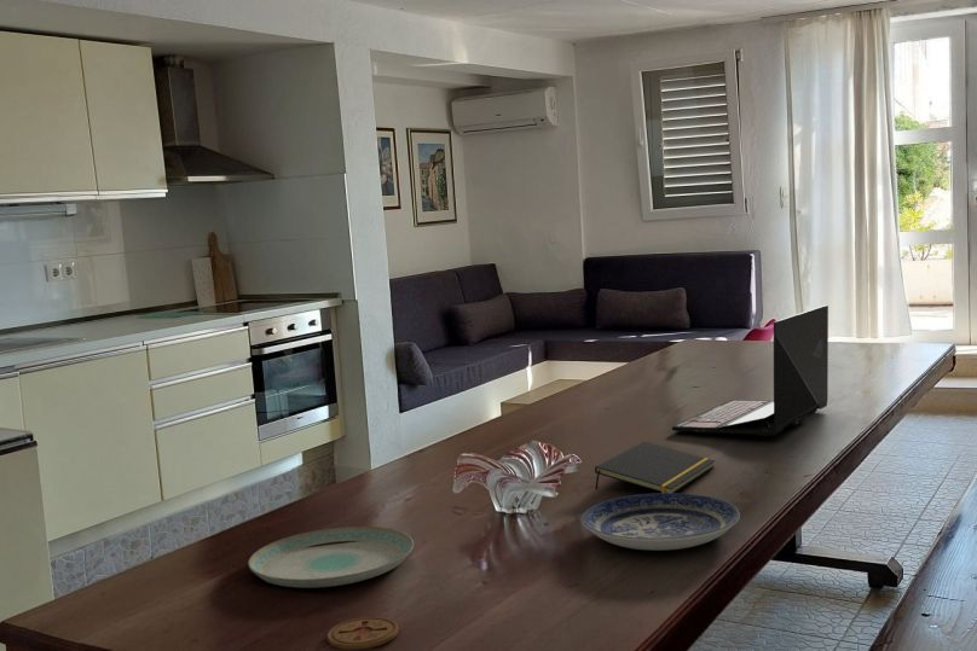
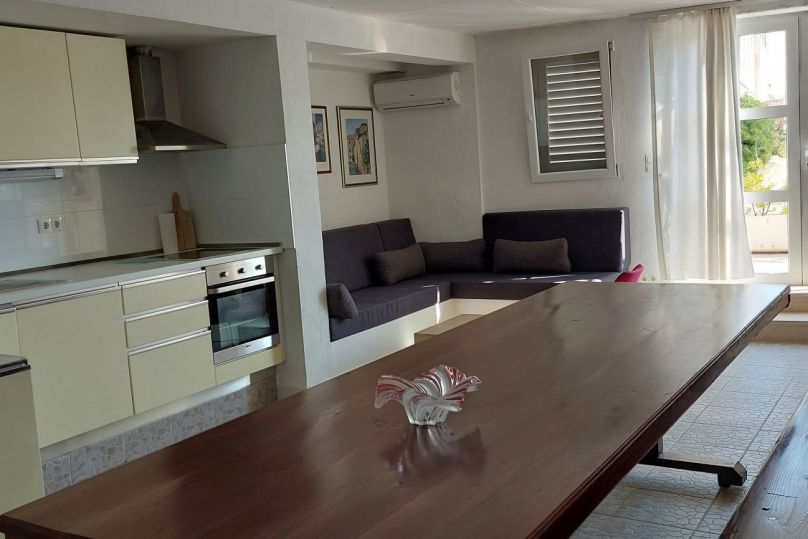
- plate [580,493,741,552]
- plate [247,525,415,589]
- coaster [326,616,399,651]
- laptop [671,304,829,438]
- notepad [594,441,716,494]
